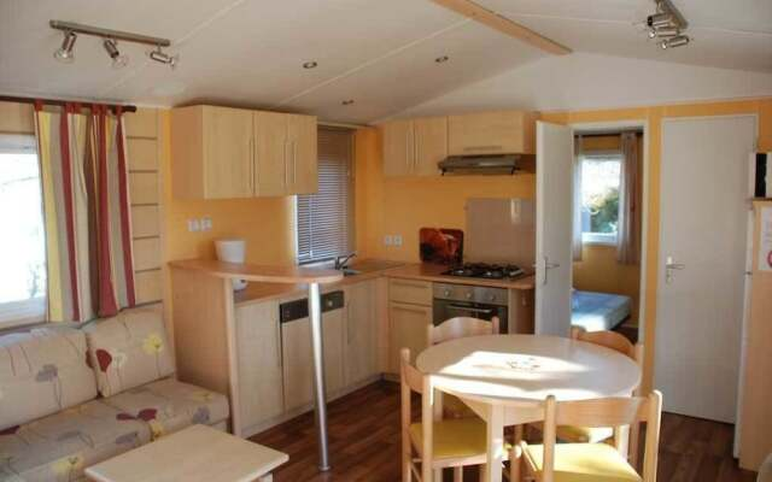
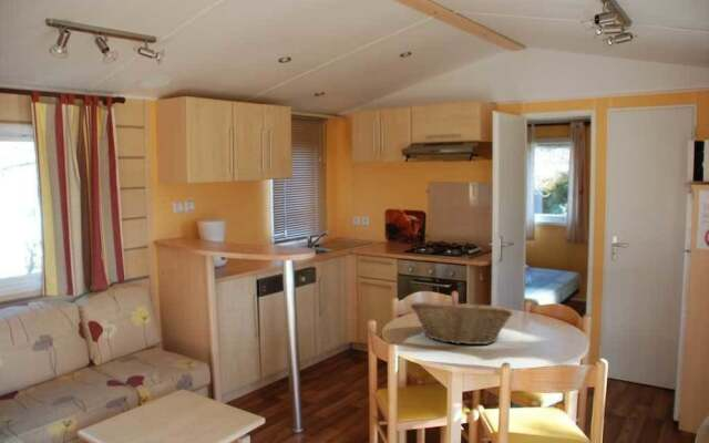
+ fruit basket [409,298,513,346]
